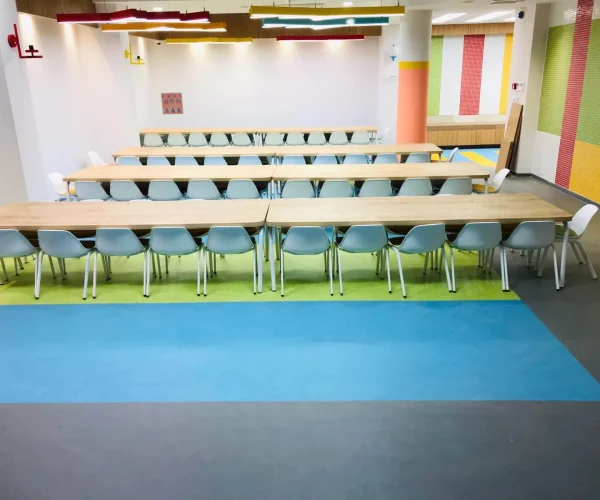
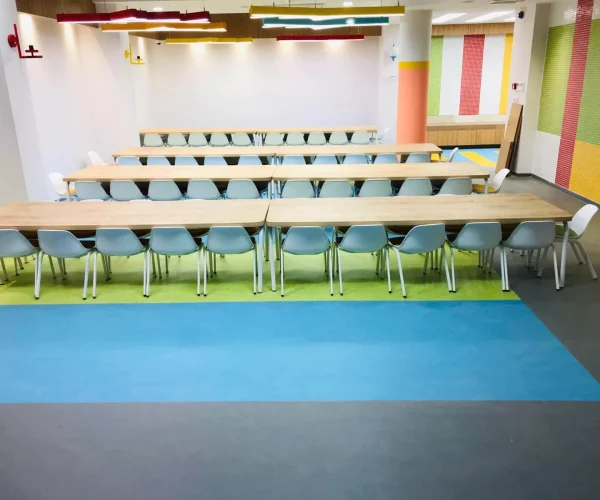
- wall art [160,92,184,115]
